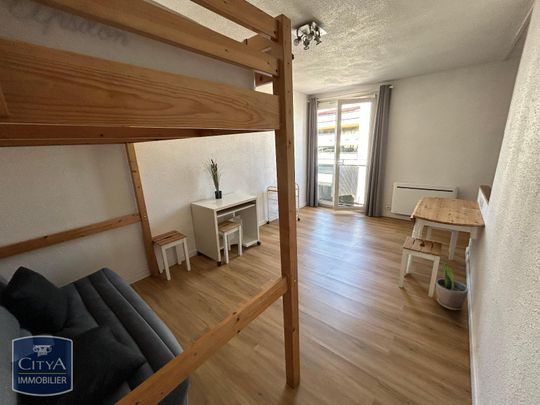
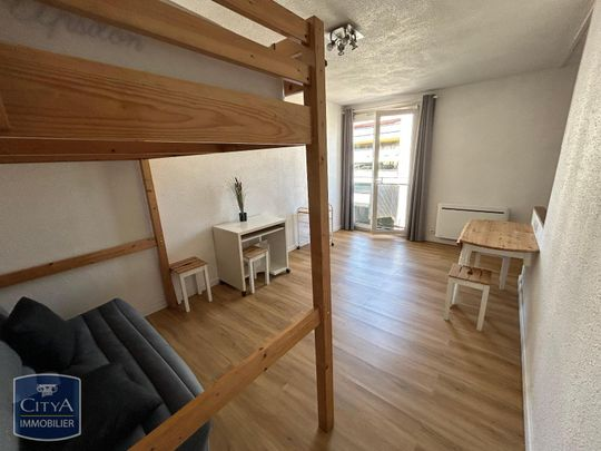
- potted plant [435,260,469,311]
